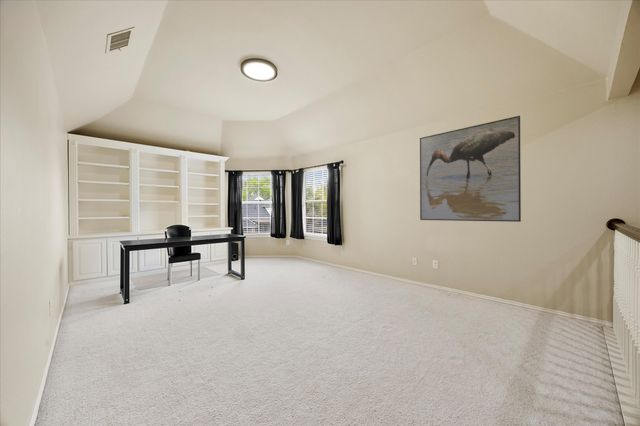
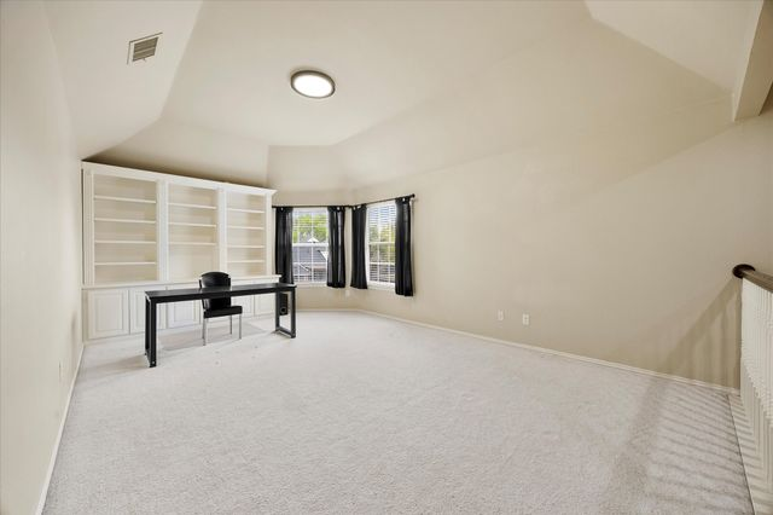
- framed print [419,115,522,223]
